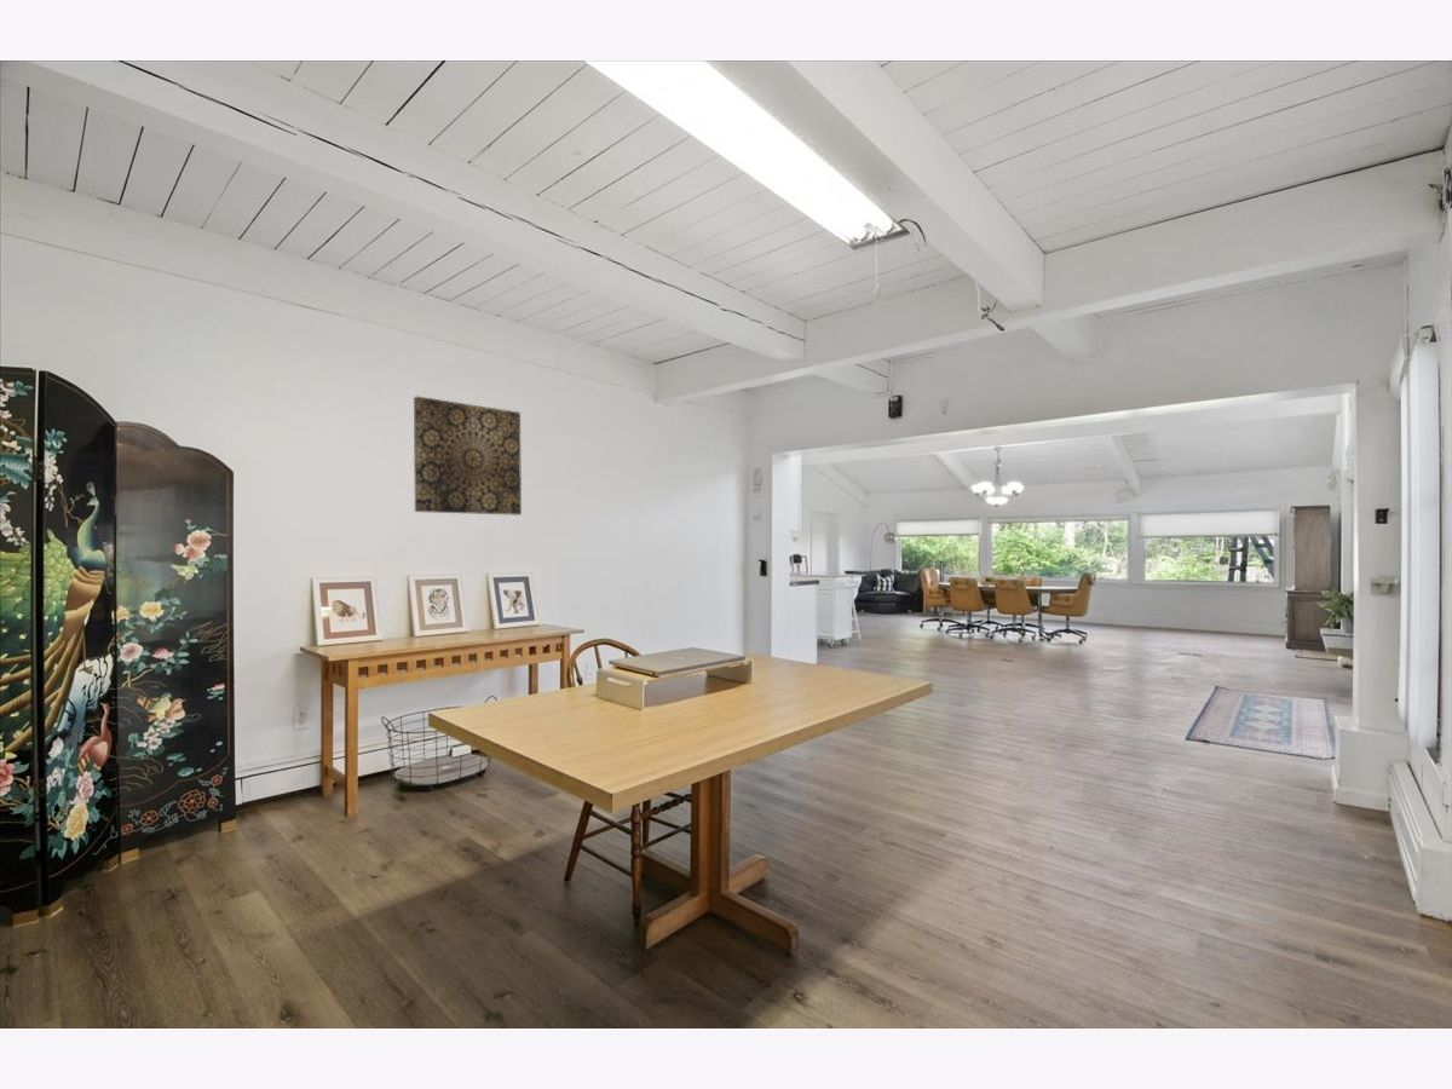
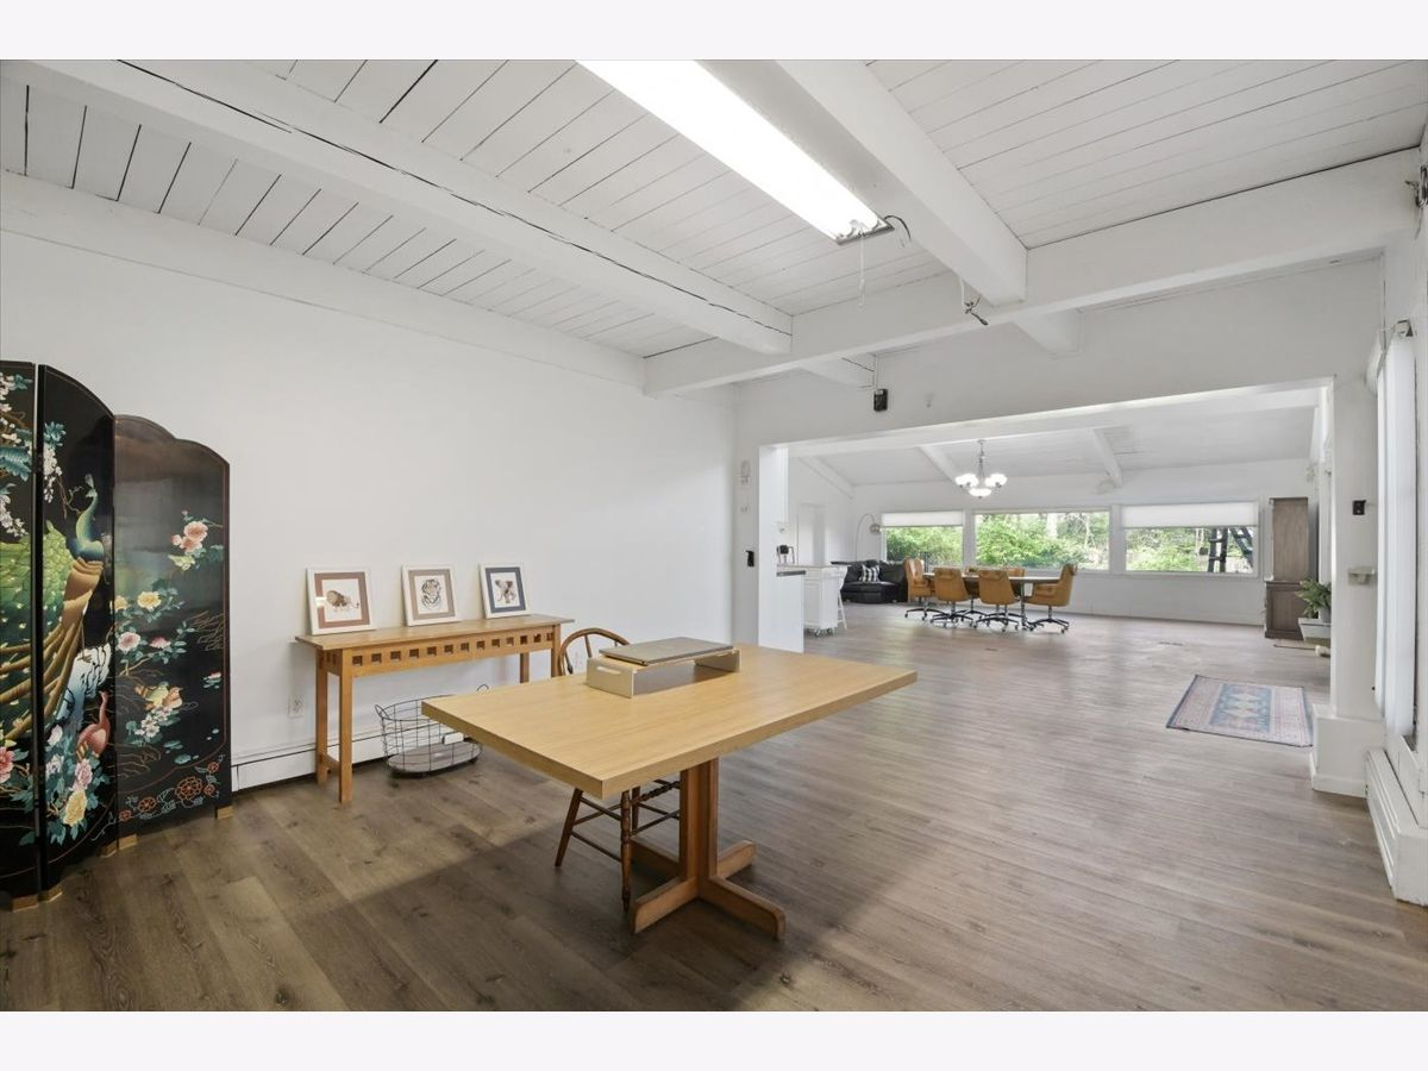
- wall art [413,396,523,517]
